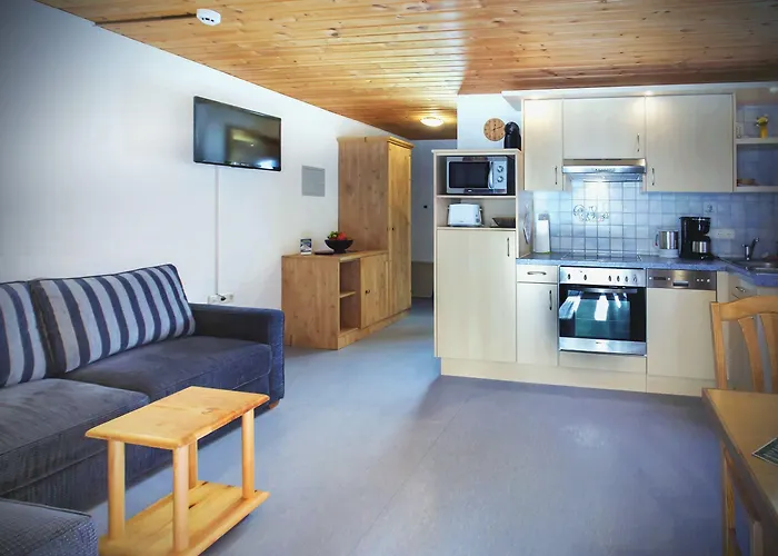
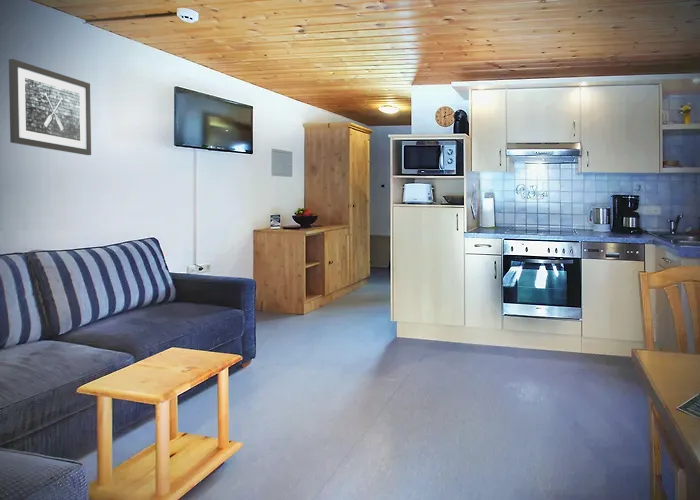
+ wall art [8,58,92,156]
